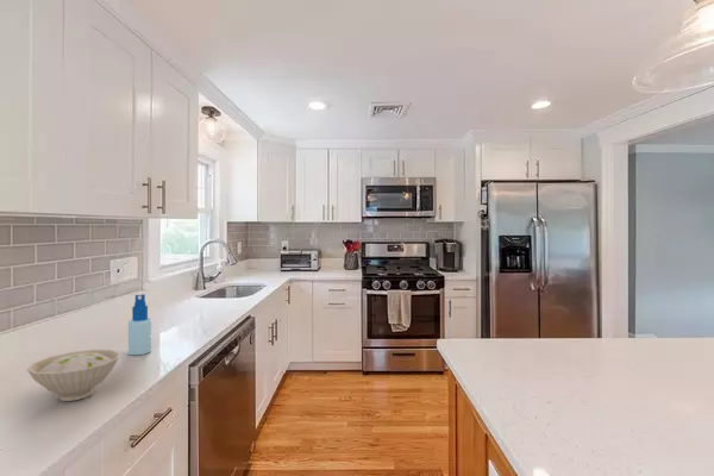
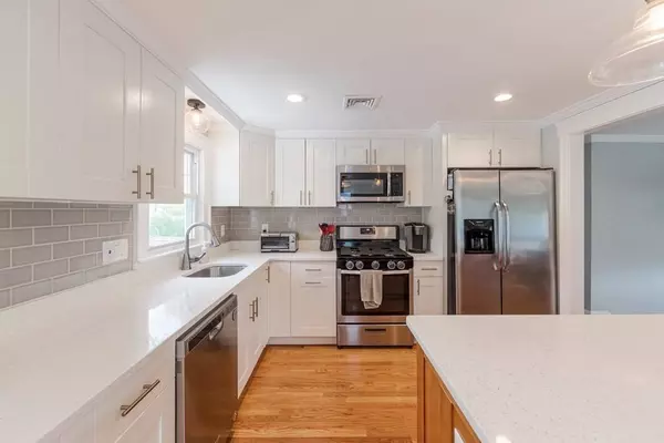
- bowl [25,349,121,402]
- spray bottle [127,293,152,356]
